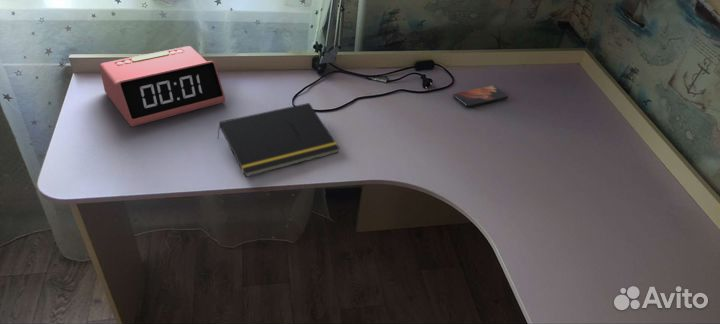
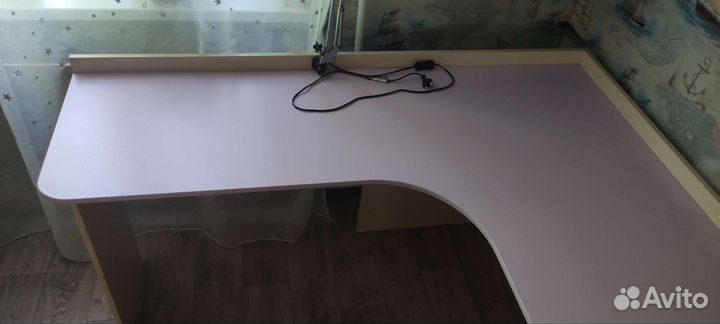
- alarm clock [99,45,226,127]
- smartphone [452,84,509,109]
- notepad [216,102,341,178]
